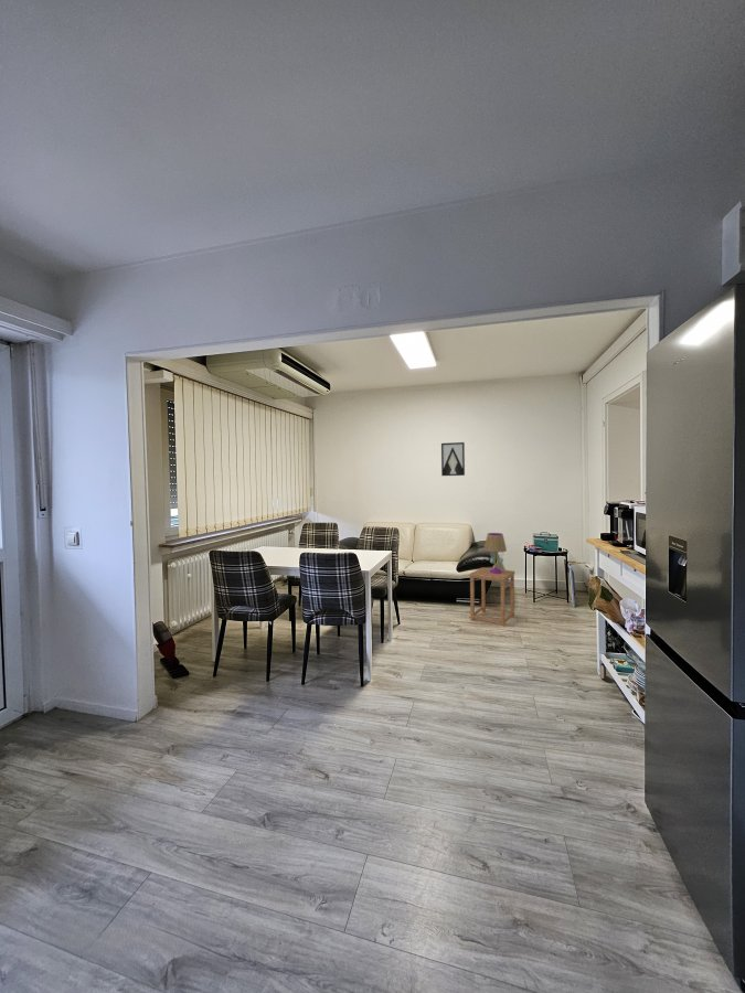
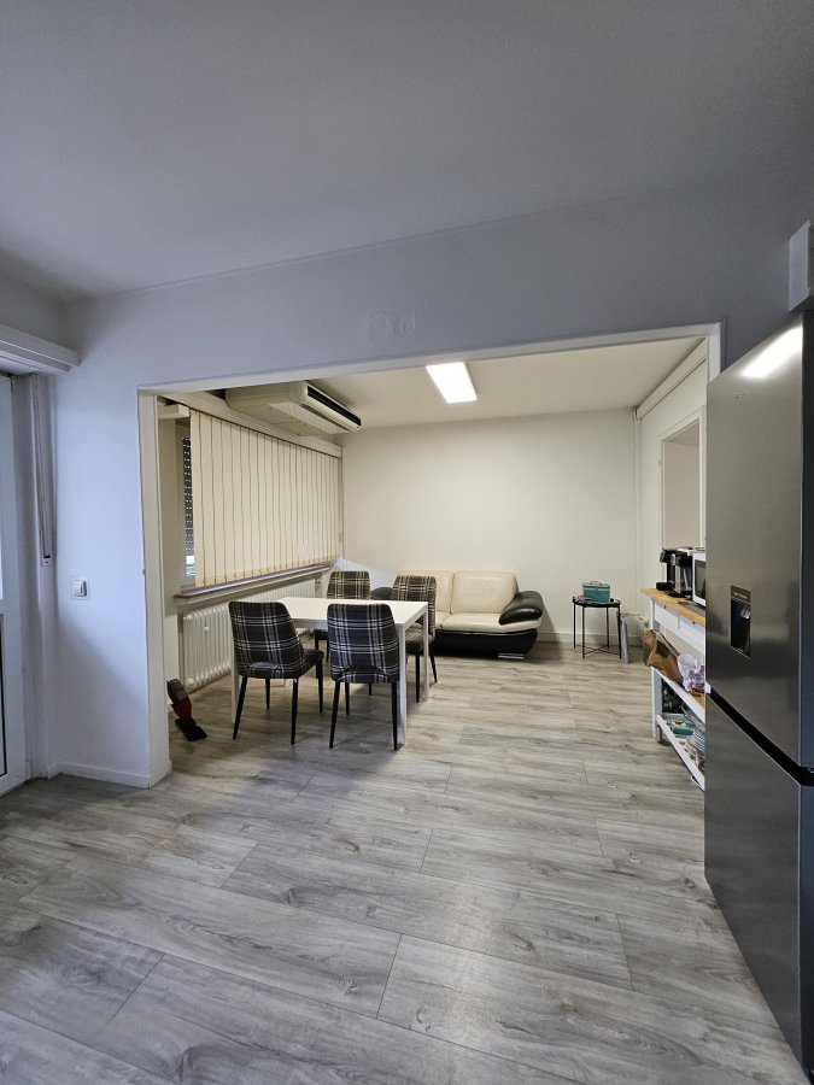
- table lamp [483,532,508,574]
- side table [468,566,515,628]
- wall art [440,441,466,477]
